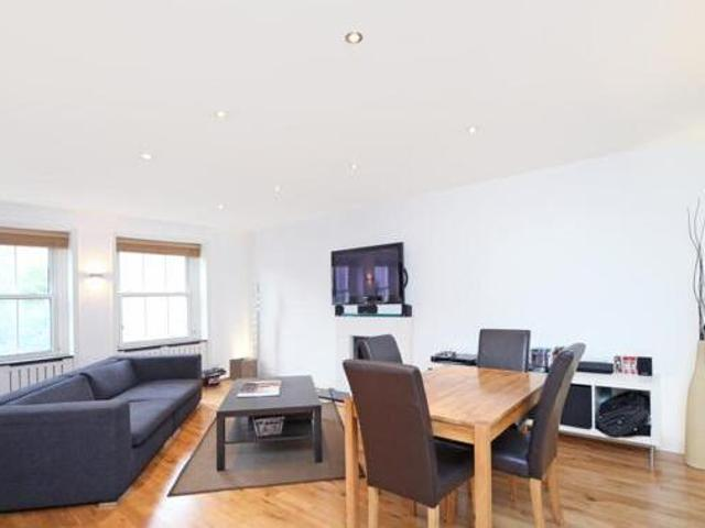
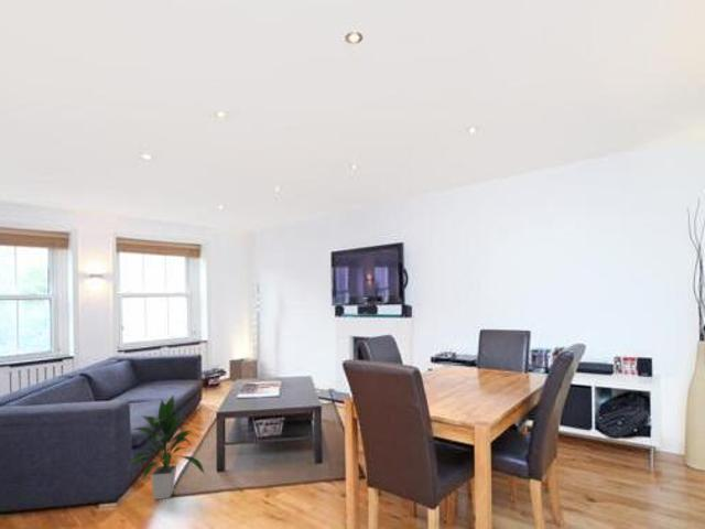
+ indoor plant [126,393,206,500]
